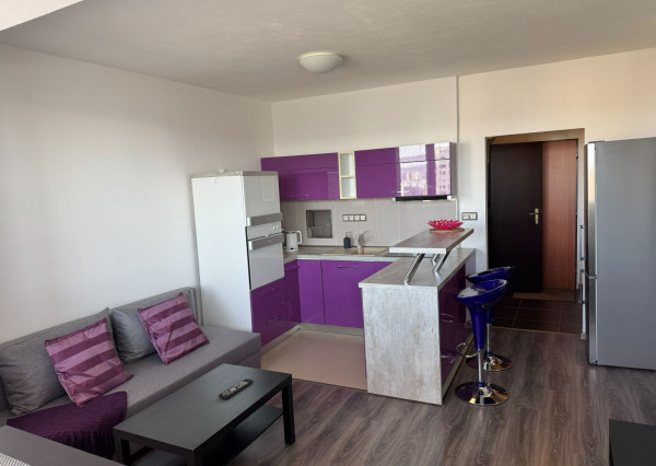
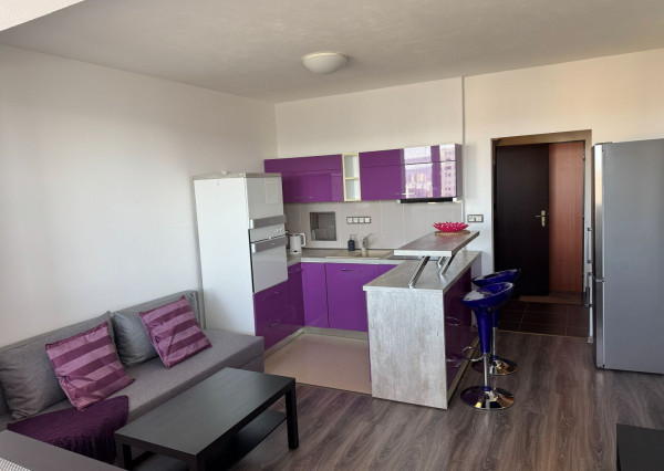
- remote control [218,377,255,400]
